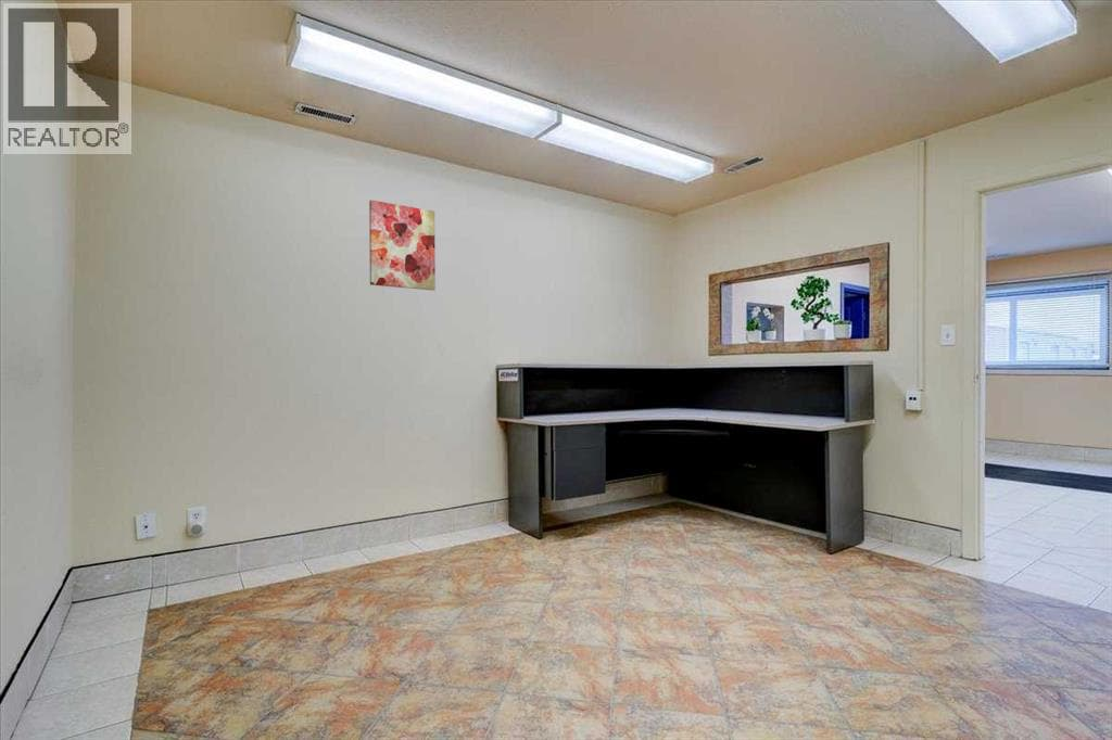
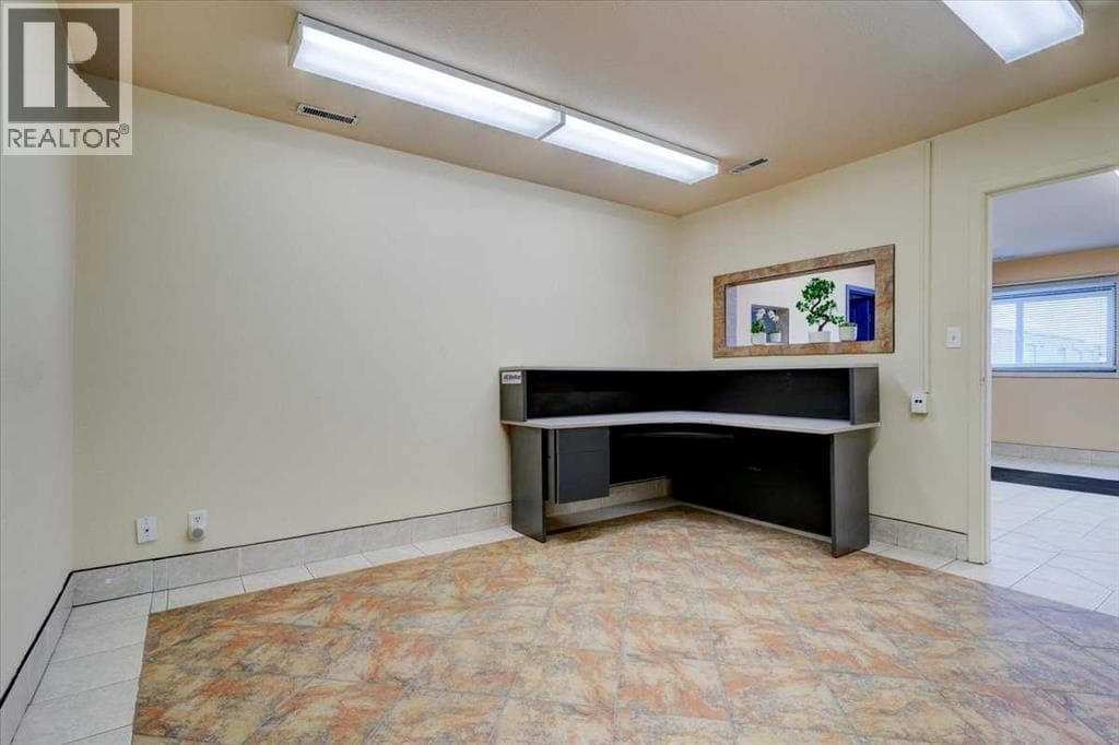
- wall art [368,199,437,291]
